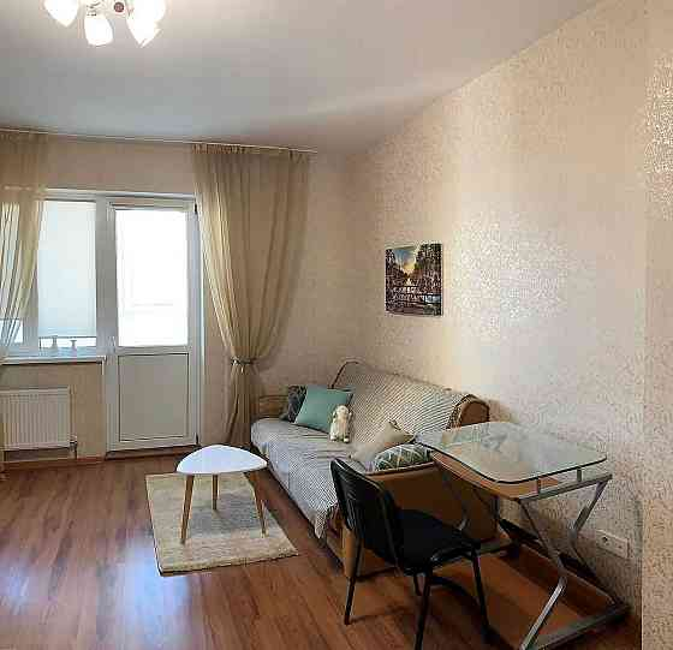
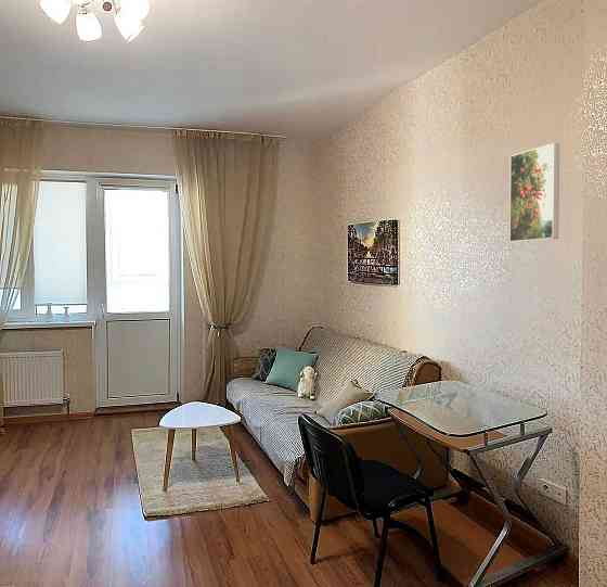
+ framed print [508,142,560,243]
